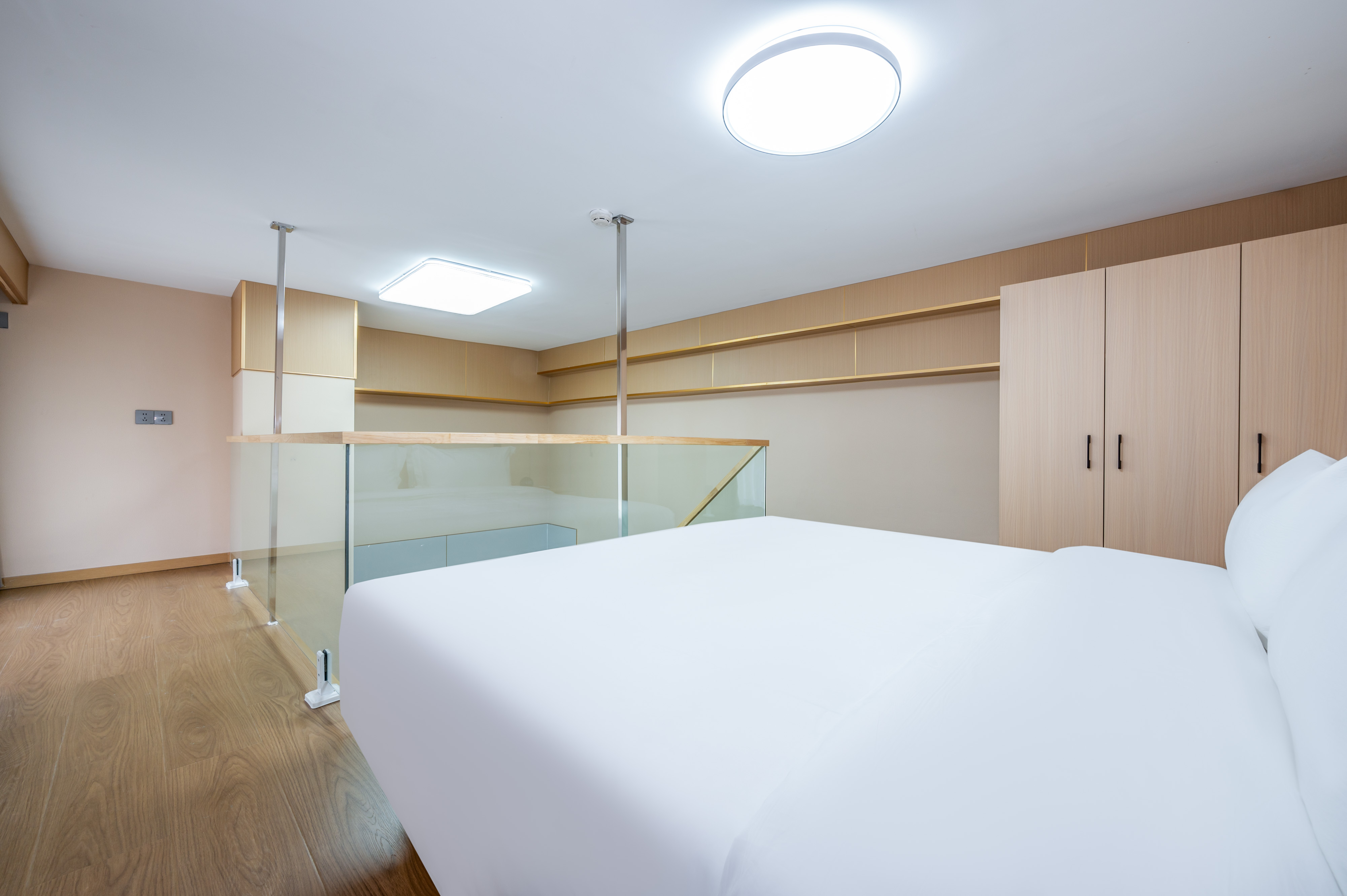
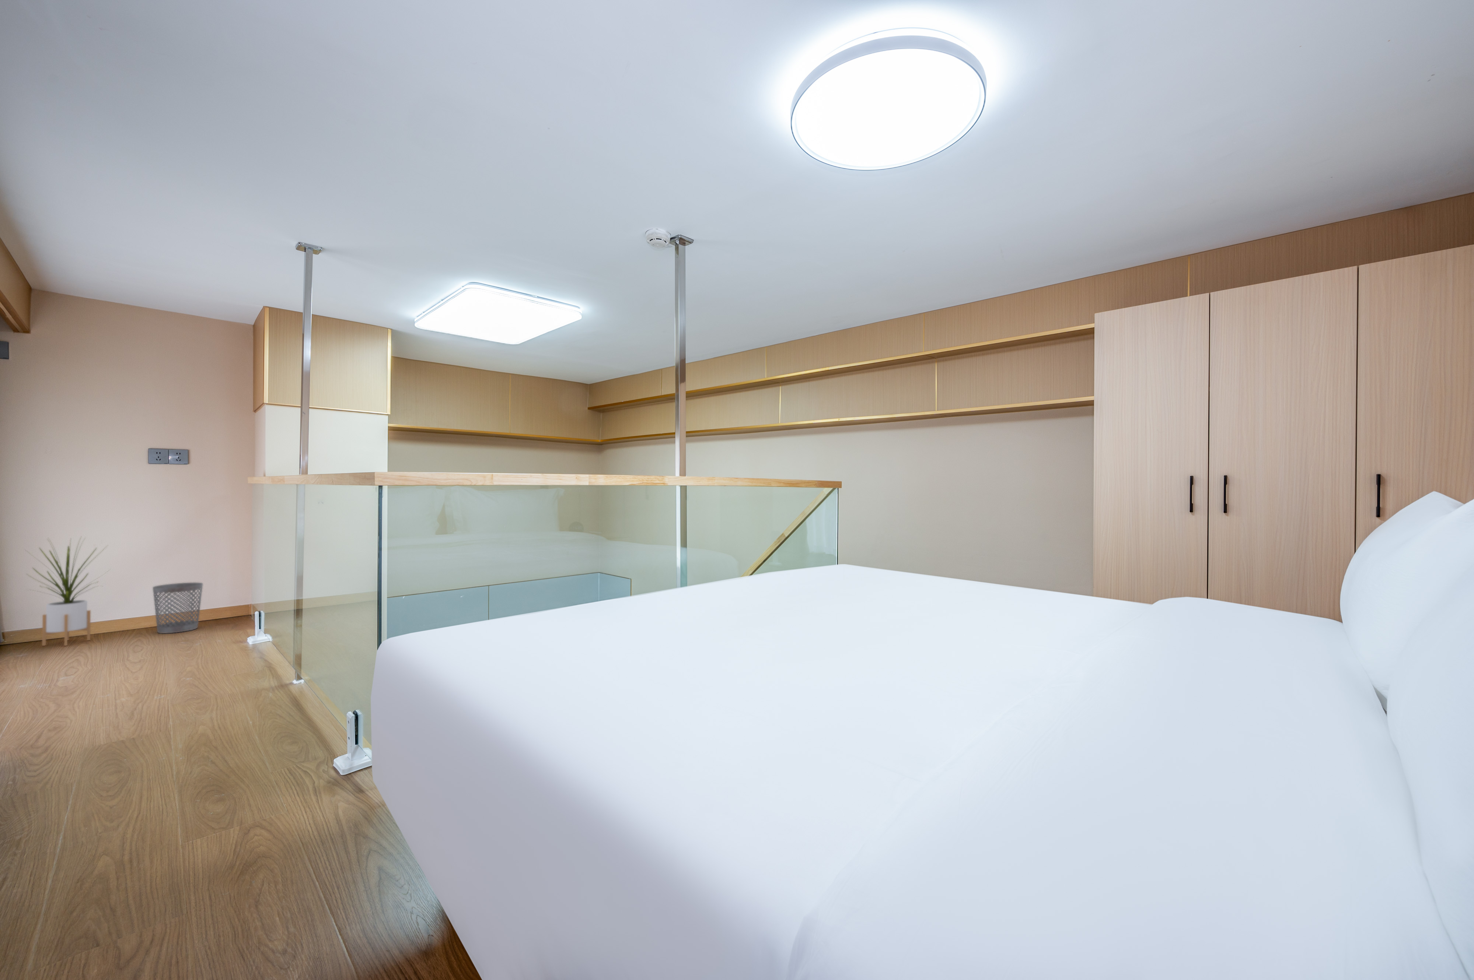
+ house plant [24,536,111,646]
+ wastebasket [152,582,204,633]
